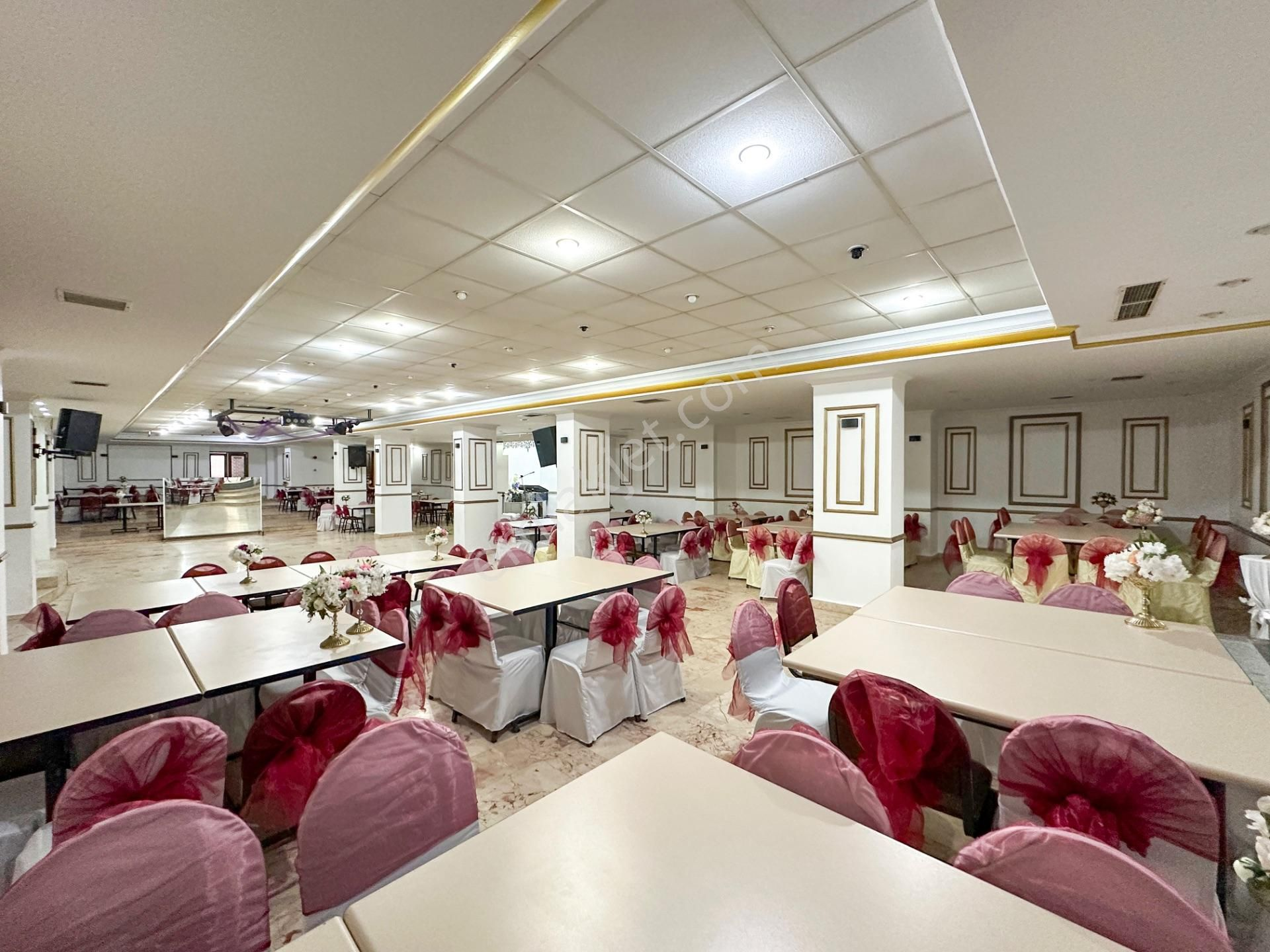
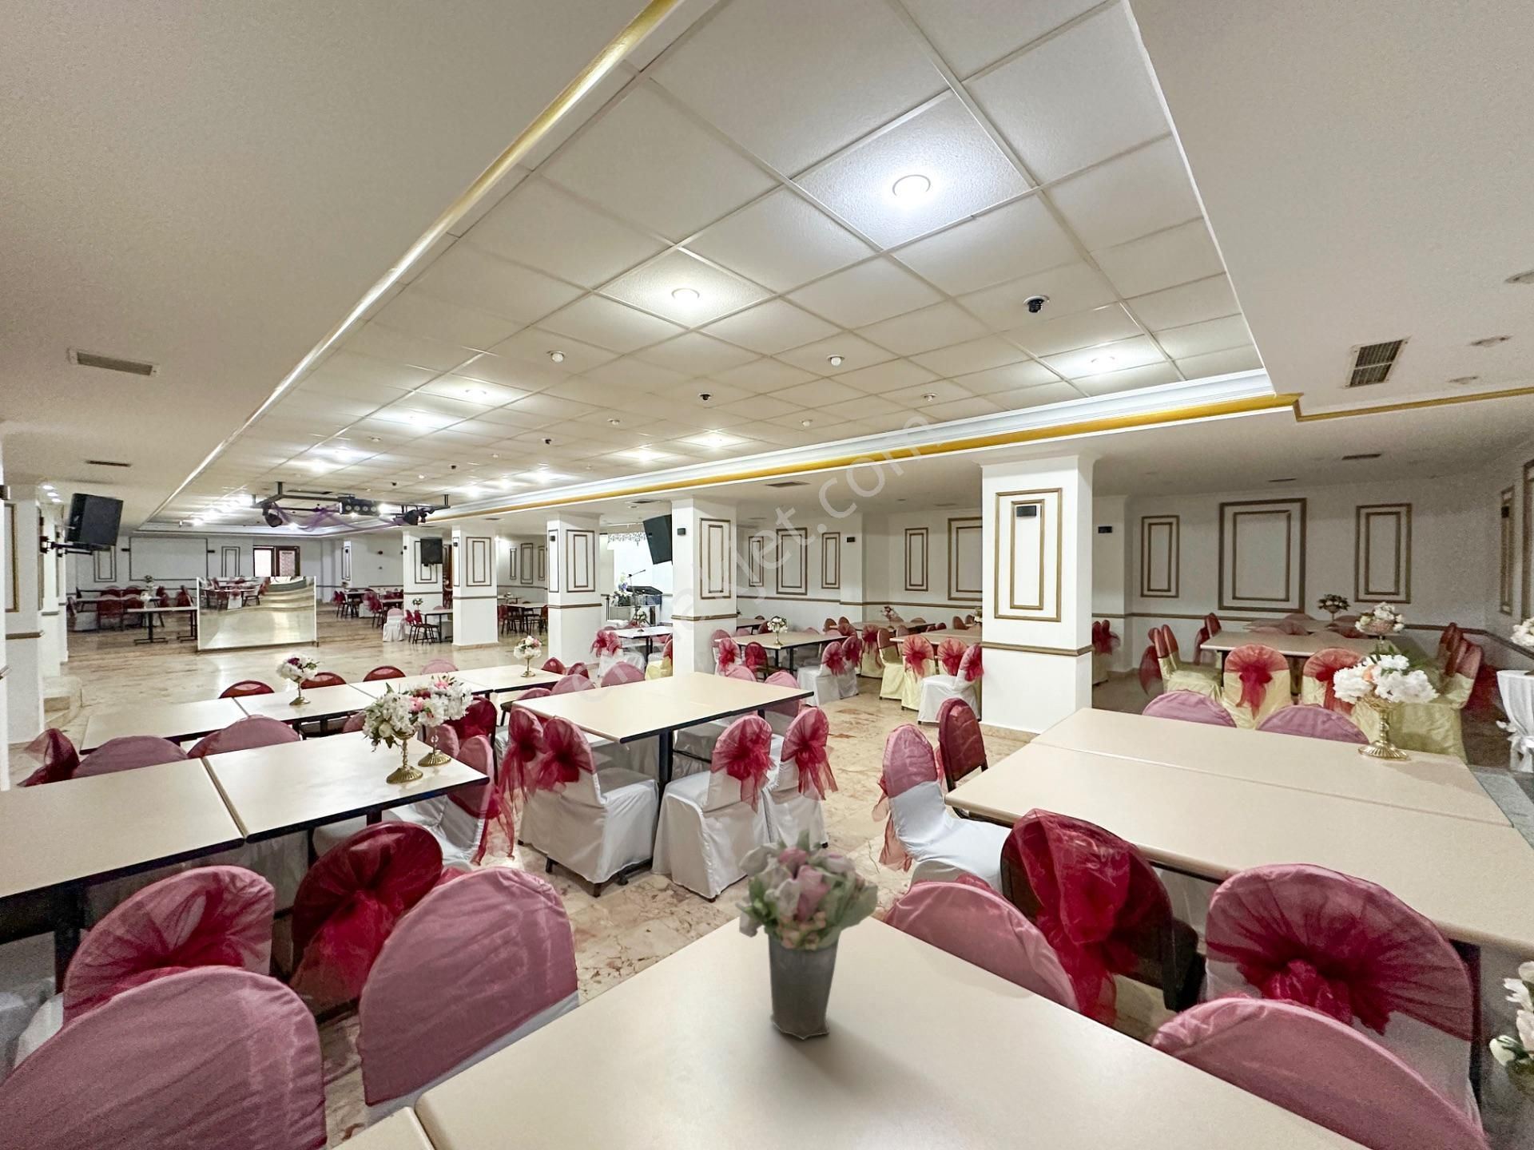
+ flower bouquet [733,827,879,1040]
